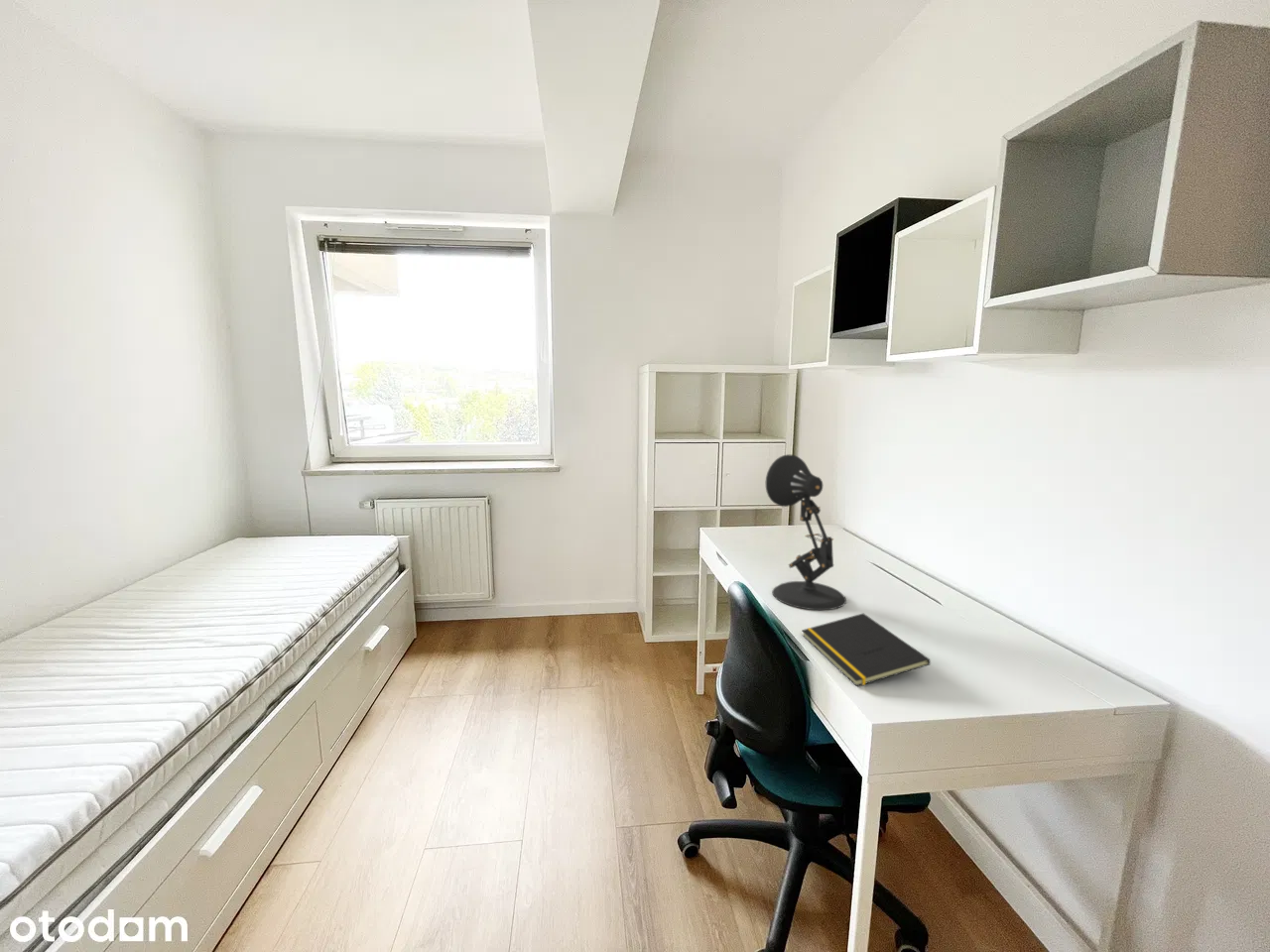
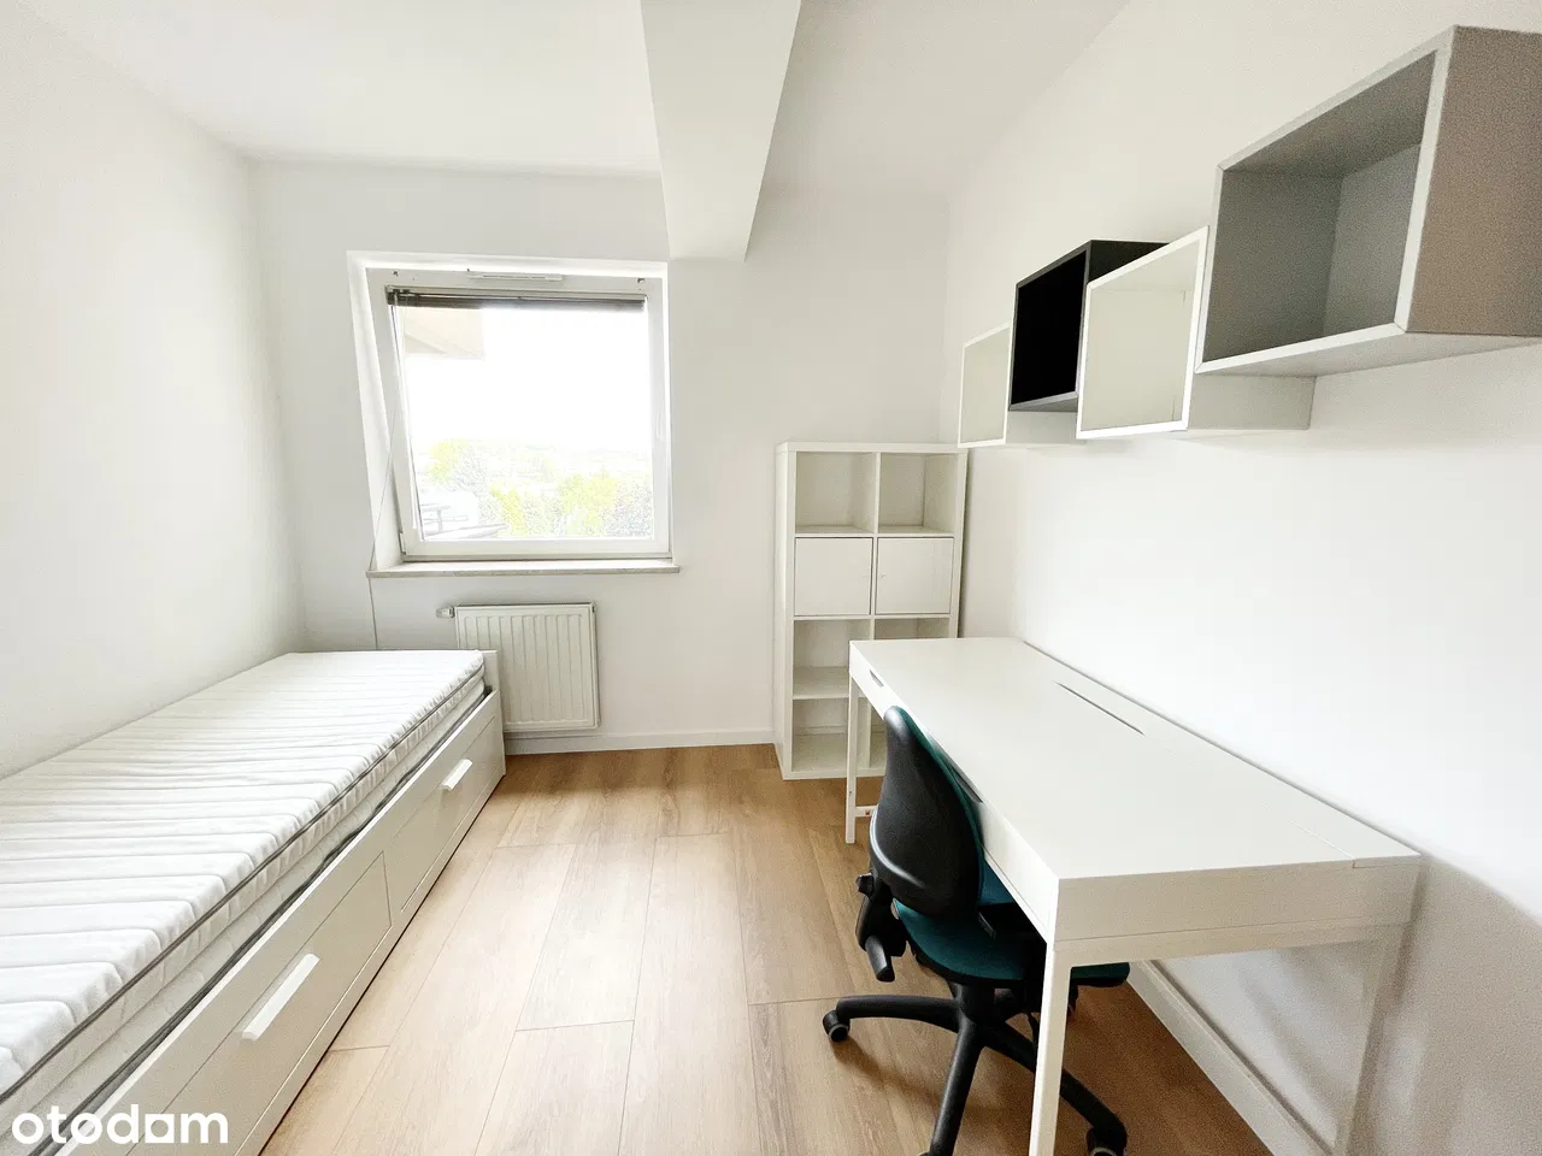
- notepad [801,612,932,687]
- desk lamp [765,453,847,611]
